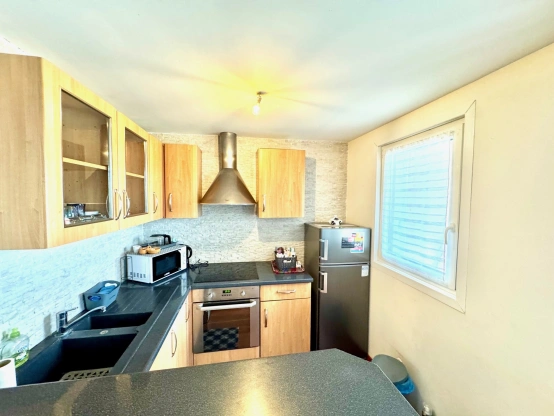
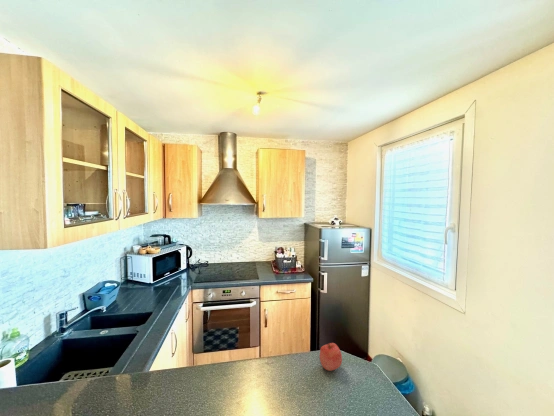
+ apple [319,342,343,372]
